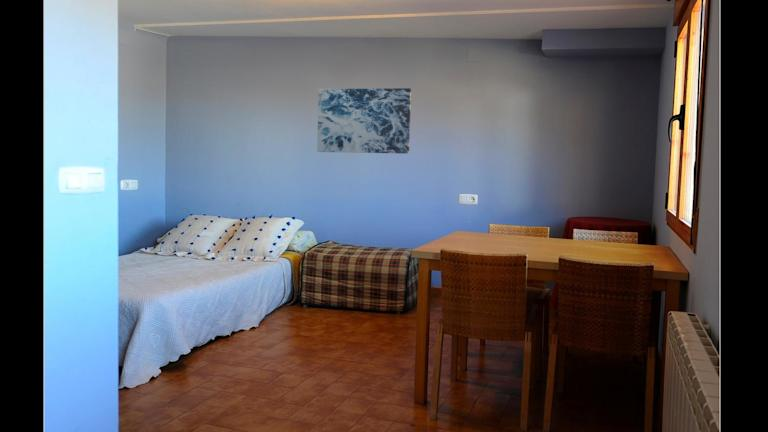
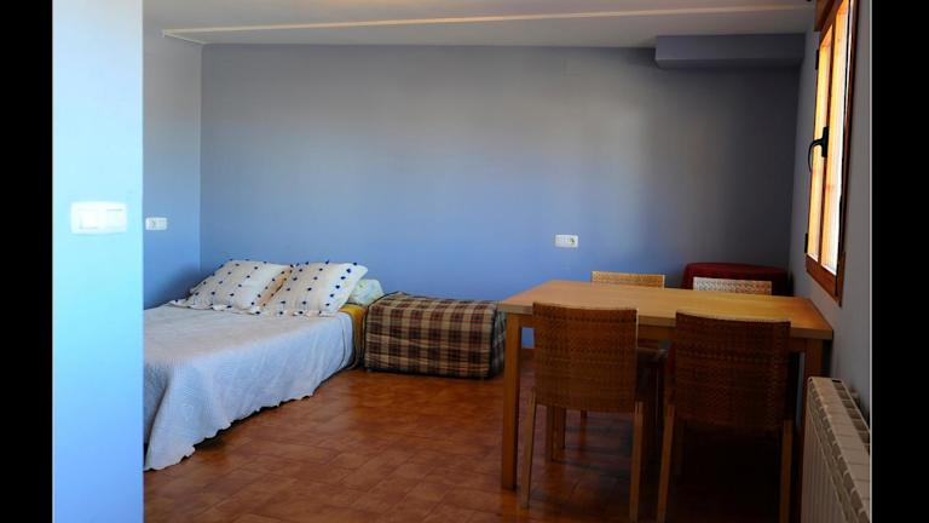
- wall art [316,87,412,155]
